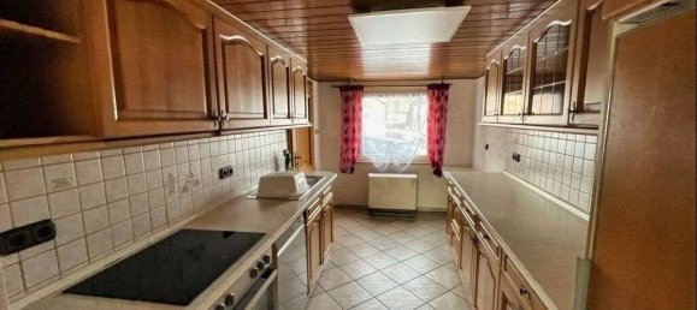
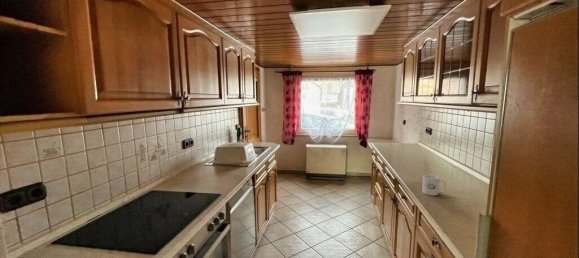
+ mug [421,174,447,196]
